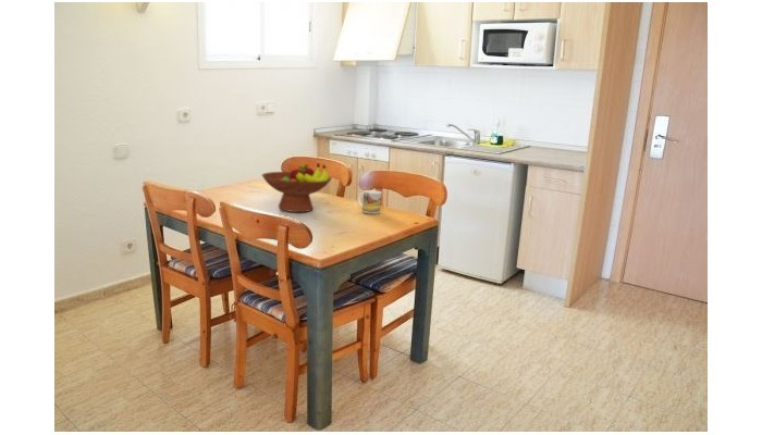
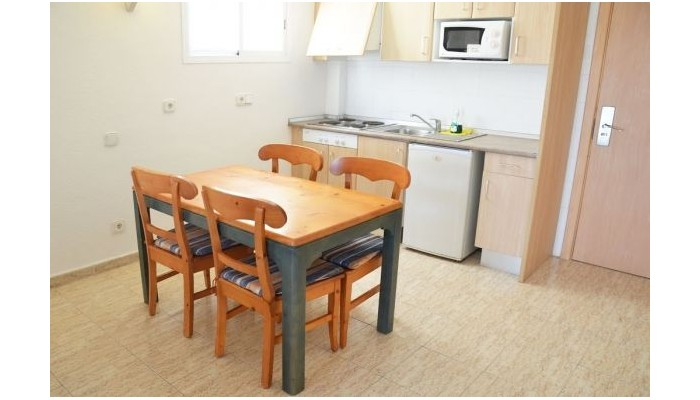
- fruit bowl [260,162,333,213]
- mug [357,189,383,215]
